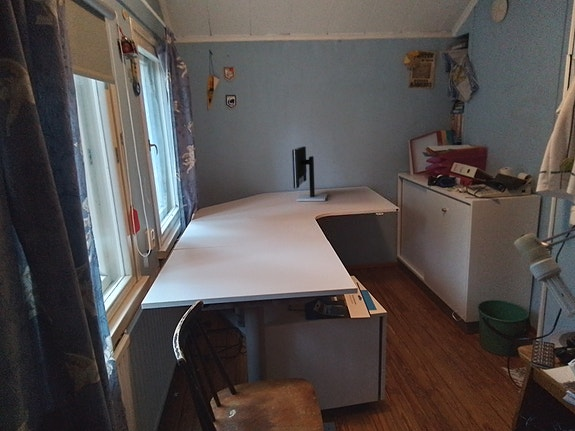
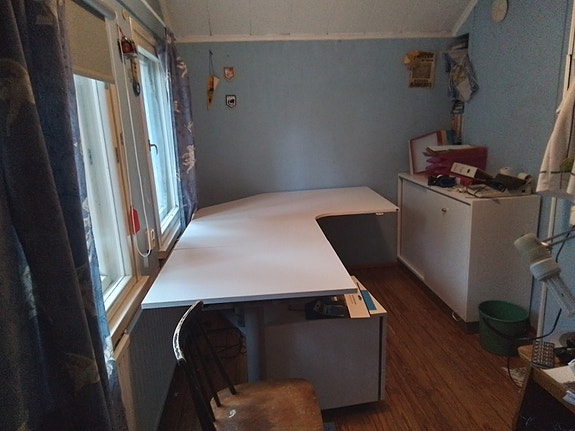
- computer monitor [291,146,328,202]
